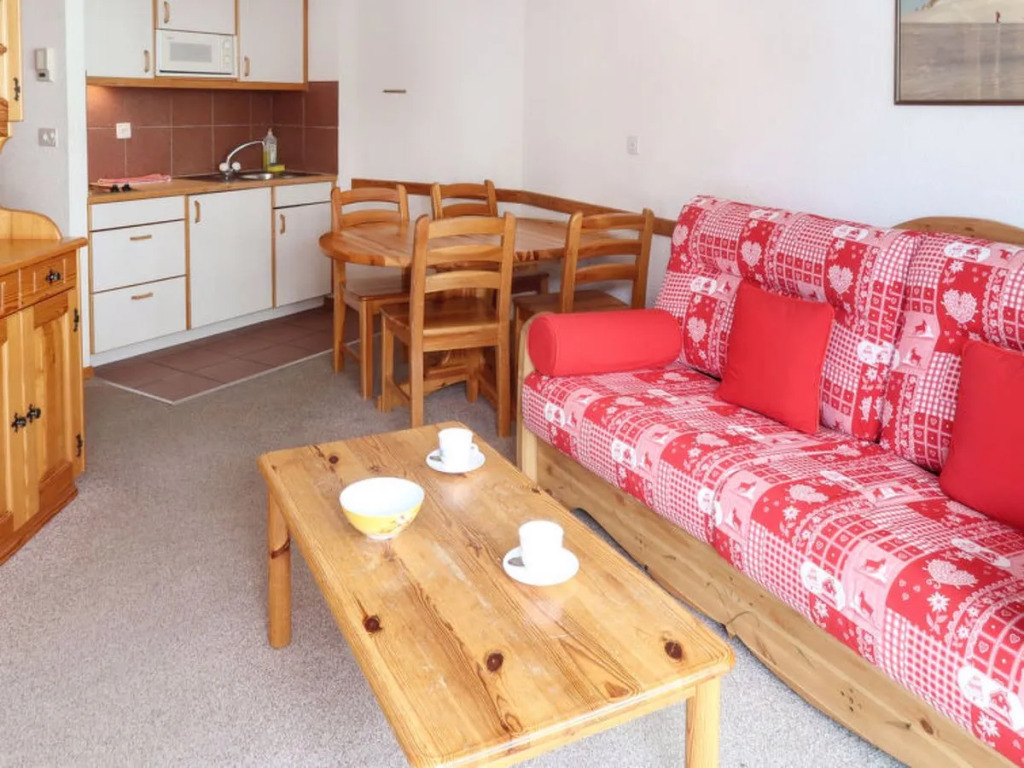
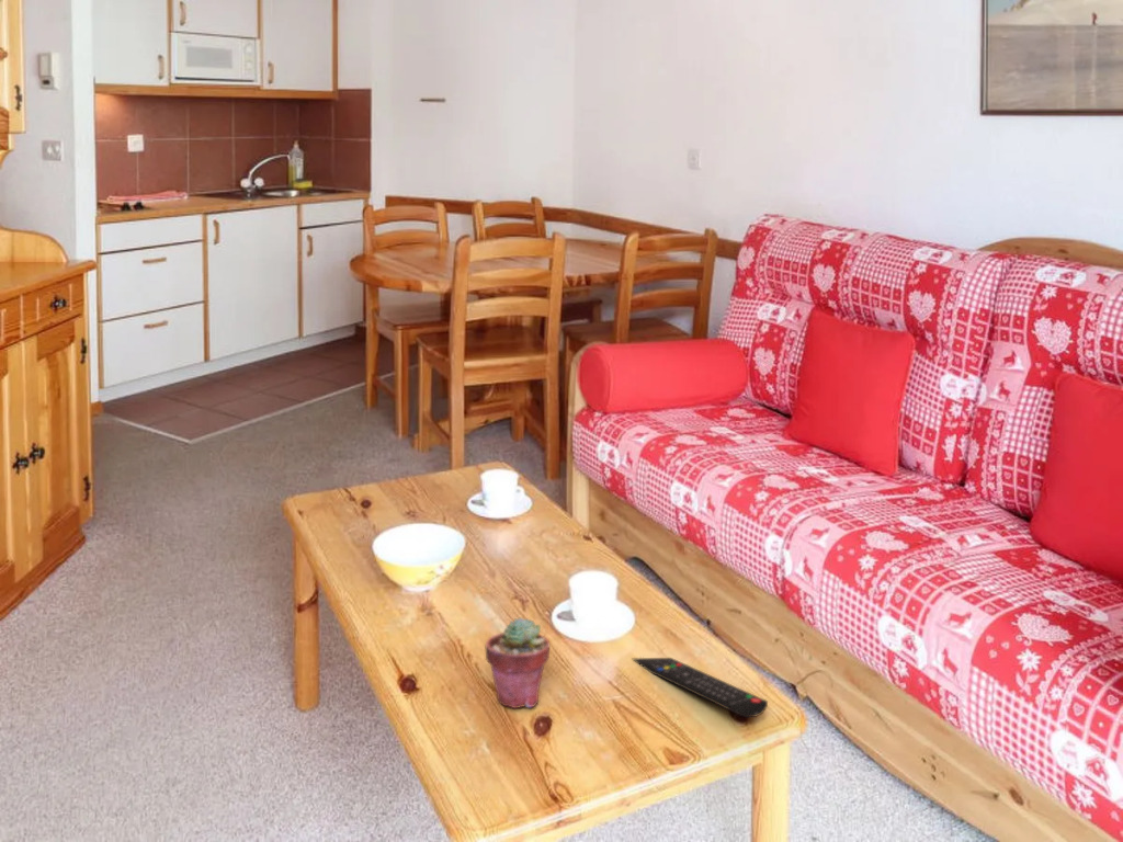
+ potted succulent [485,617,551,709]
+ remote control [631,657,769,719]
